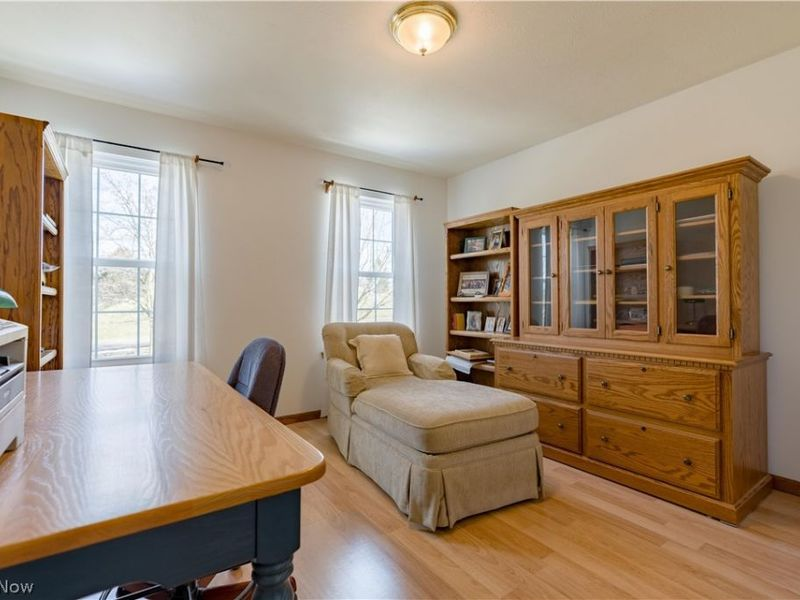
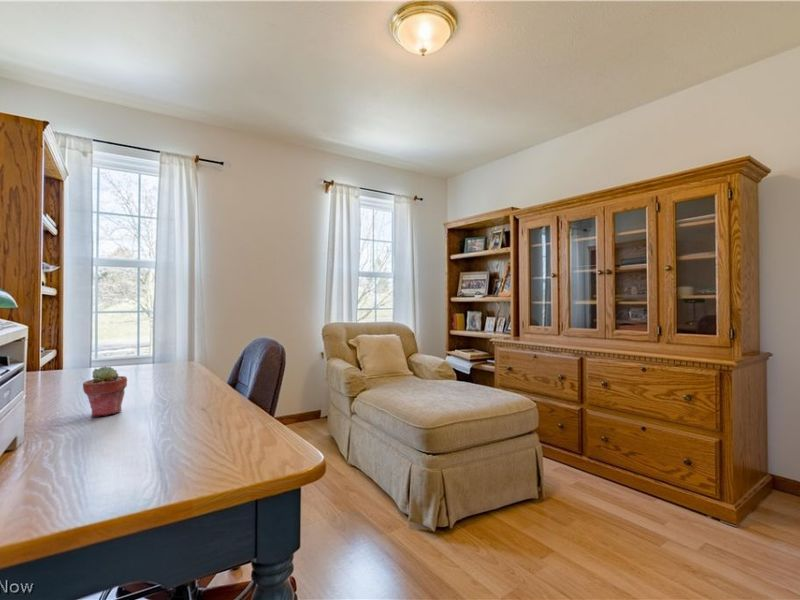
+ potted succulent [82,365,128,417]
